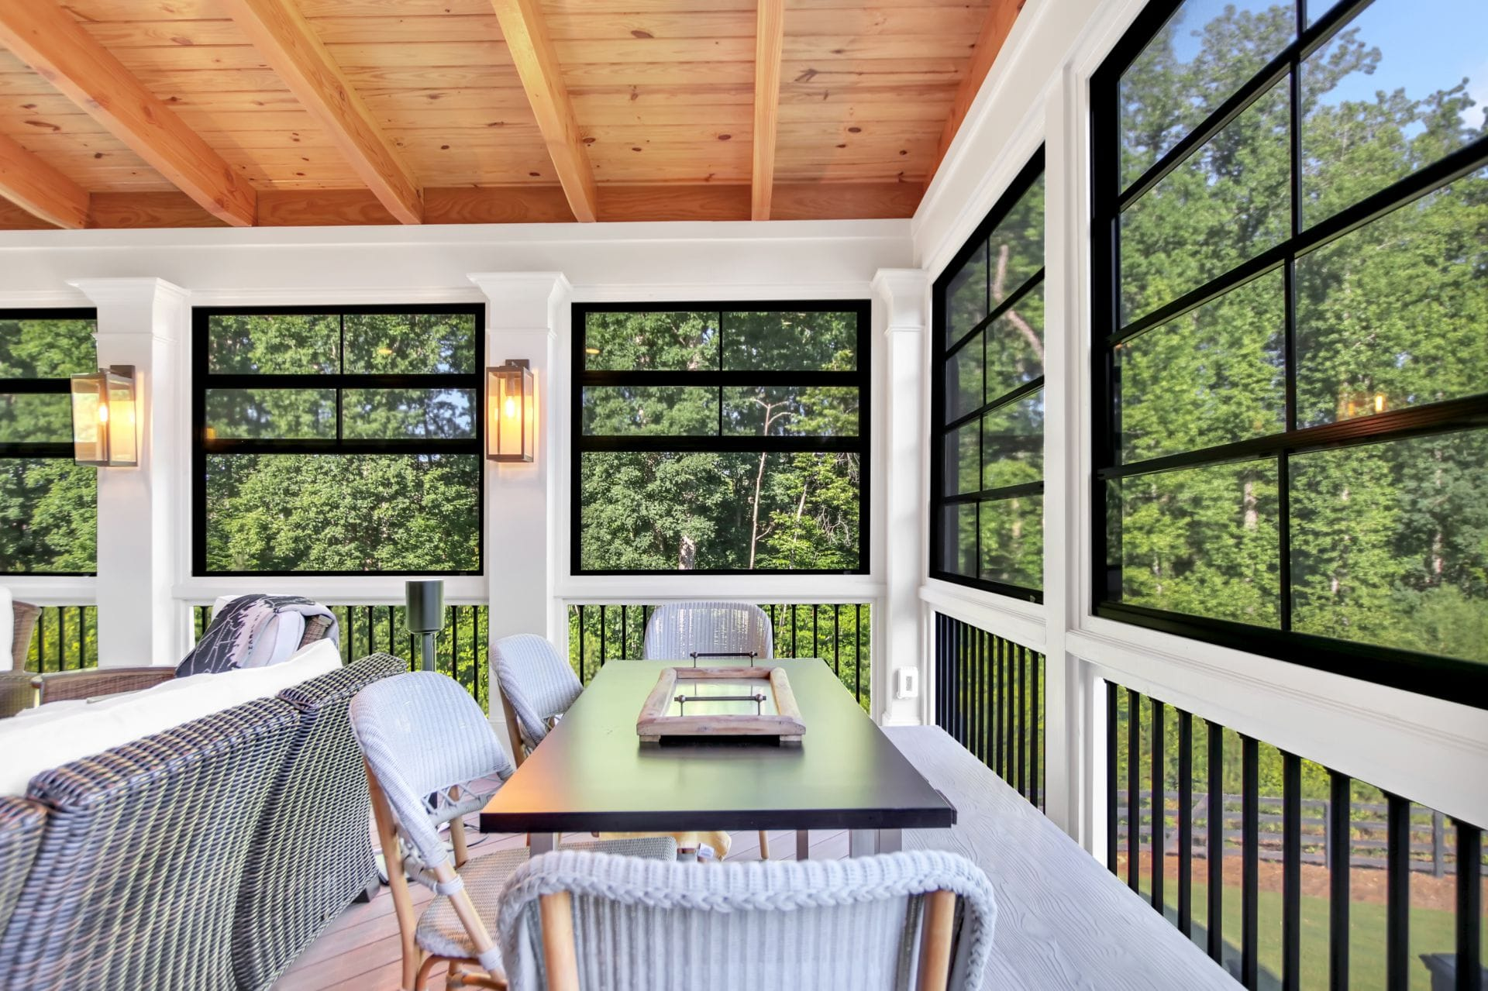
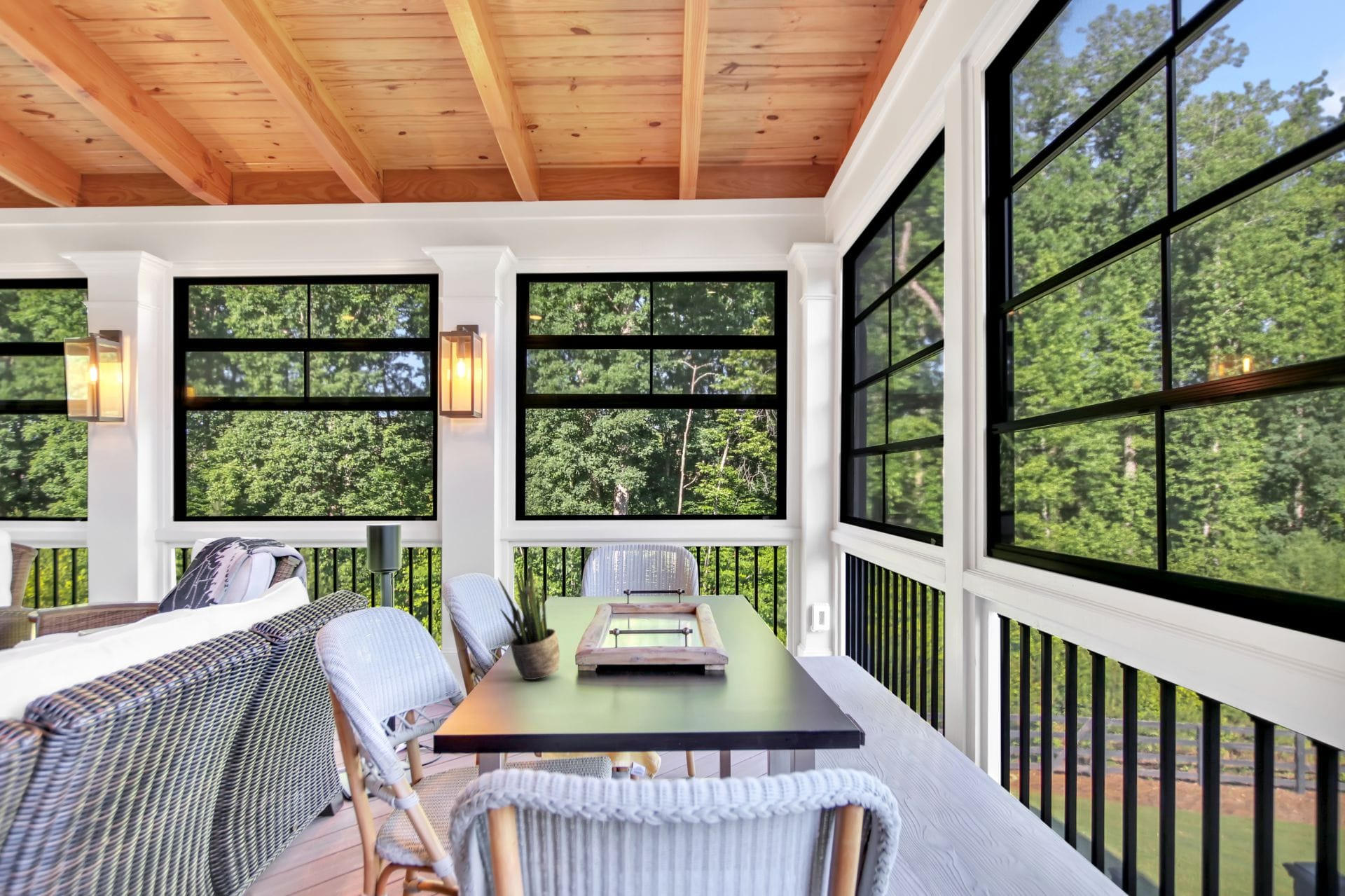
+ potted plant [497,563,560,680]
